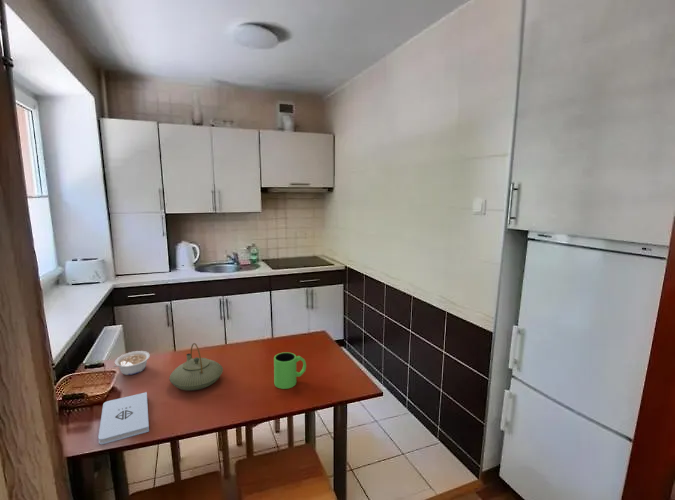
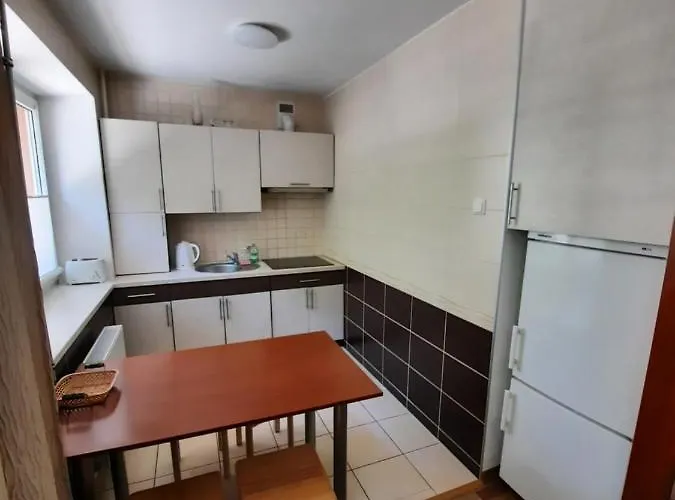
- notepad [97,391,150,445]
- teapot [168,342,224,391]
- mug [273,351,307,390]
- legume [111,350,151,376]
